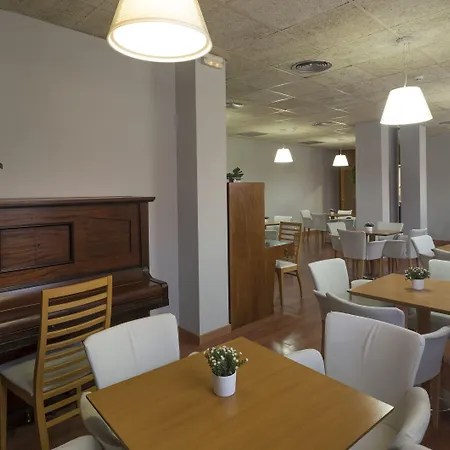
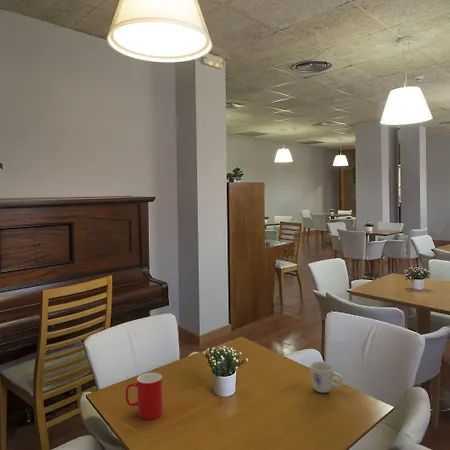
+ mug [309,361,344,394]
+ cup [124,372,164,421]
